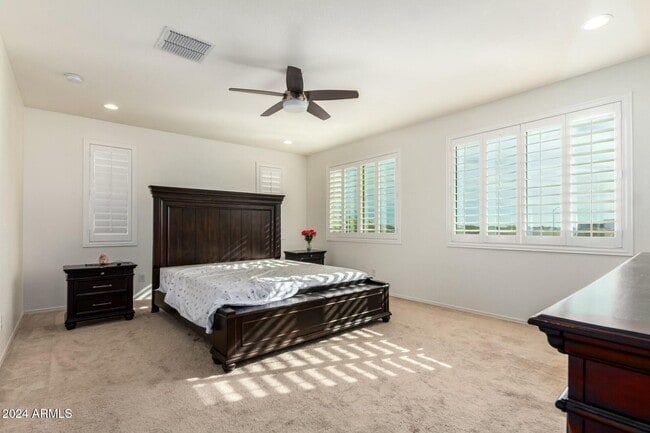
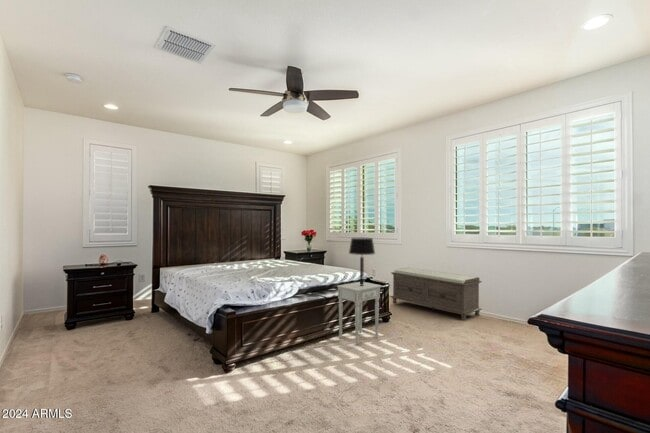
+ nightstand [336,281,383,346]
+ table lamp [348,237,376,286]
+ bench [390,267,483,321]
